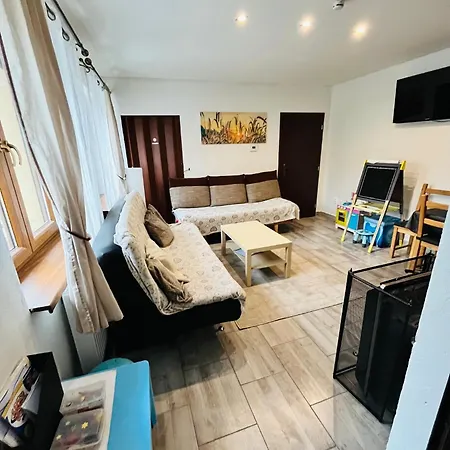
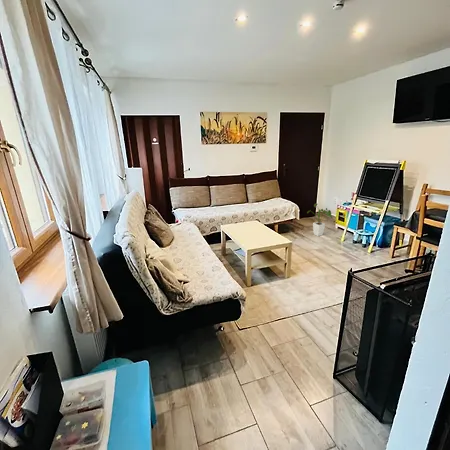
+ house plant [306,203,333,237]
